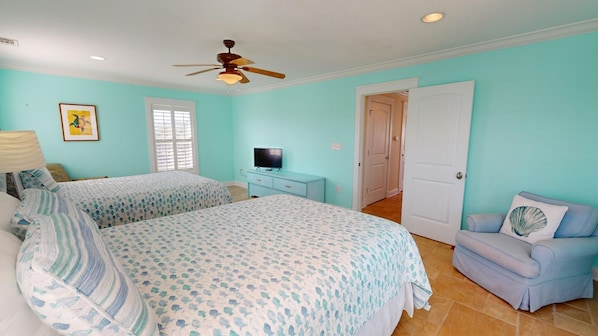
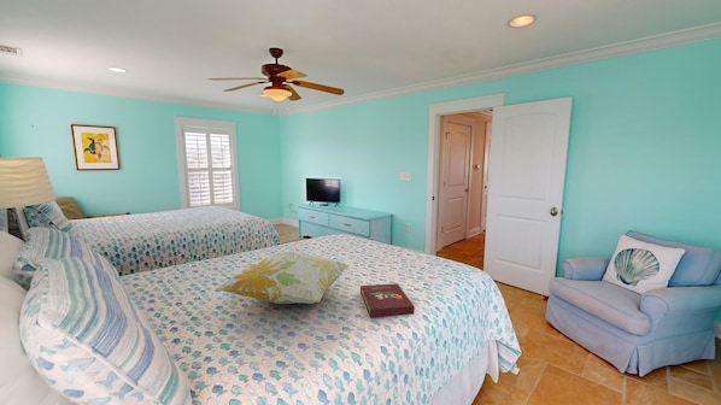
+ decorative pillow [215,251,352,305]
+ book [359,282,416,318]
